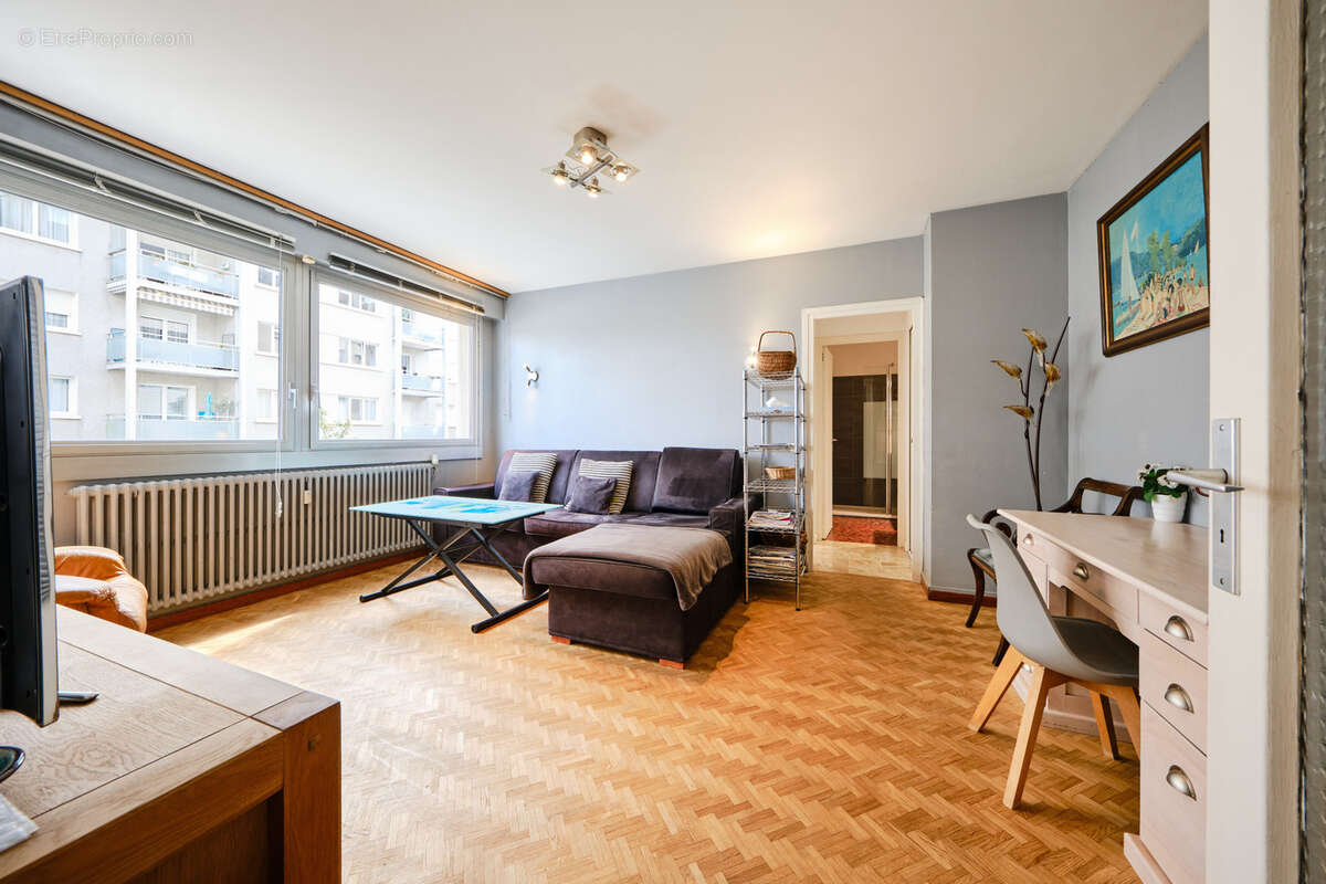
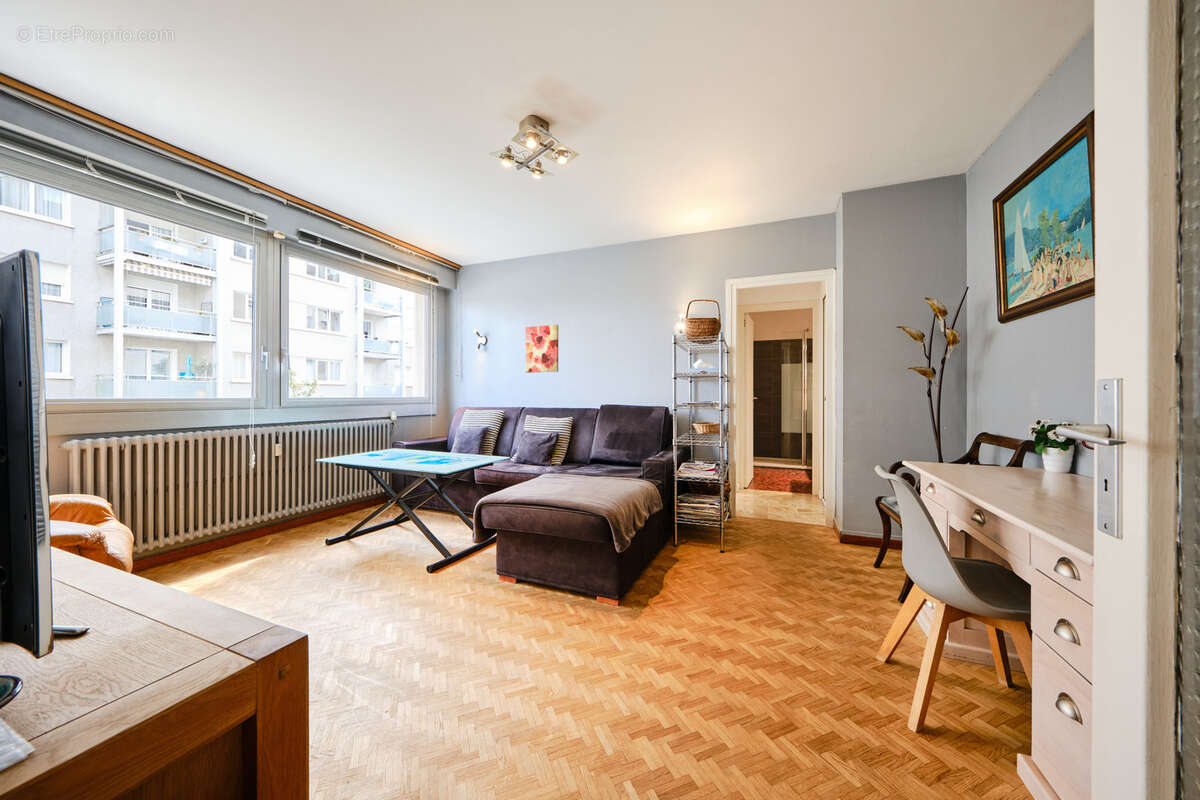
+ wall art [525,324,559,374]
